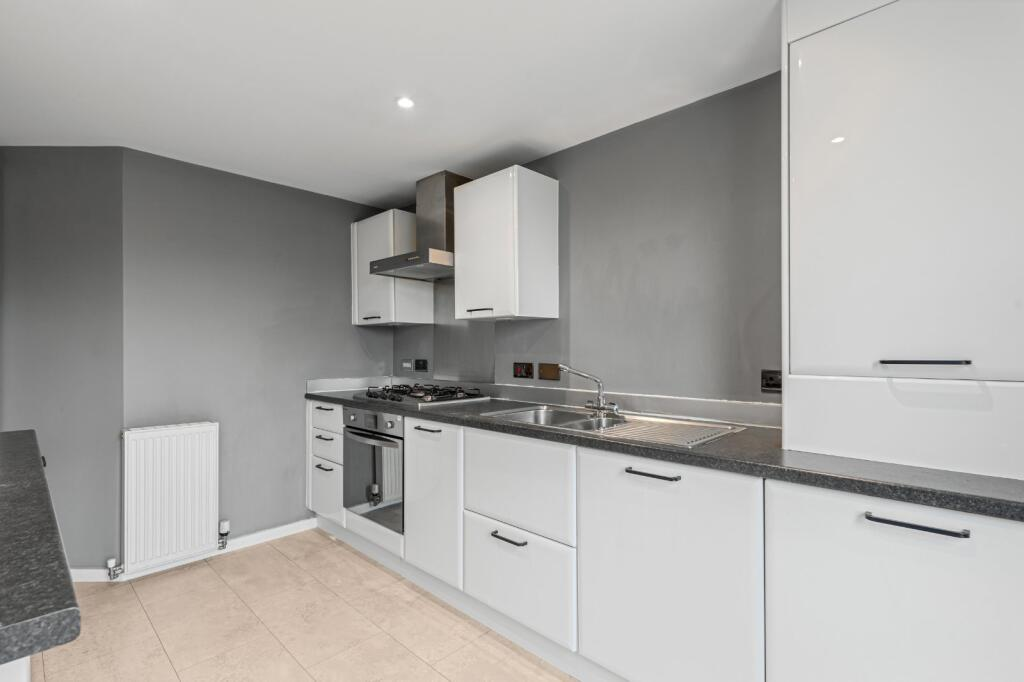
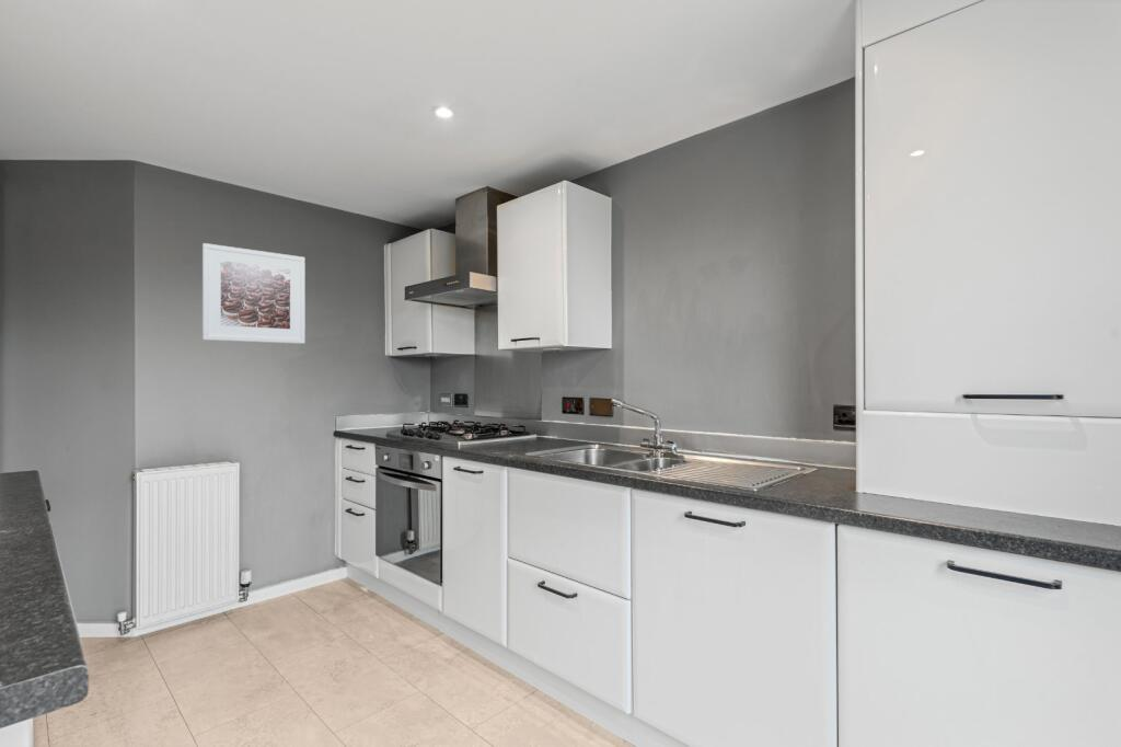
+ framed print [201,242,307,345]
